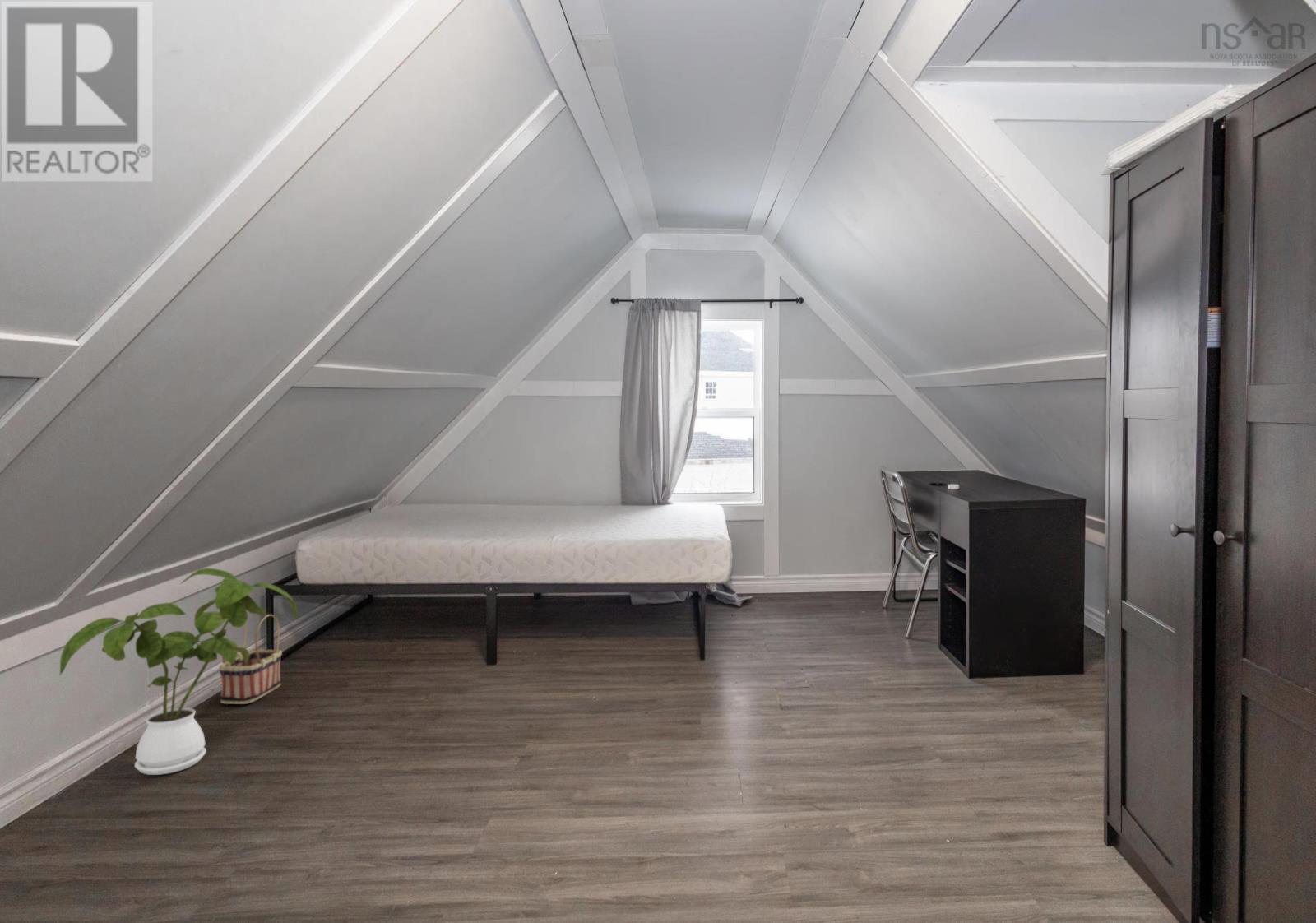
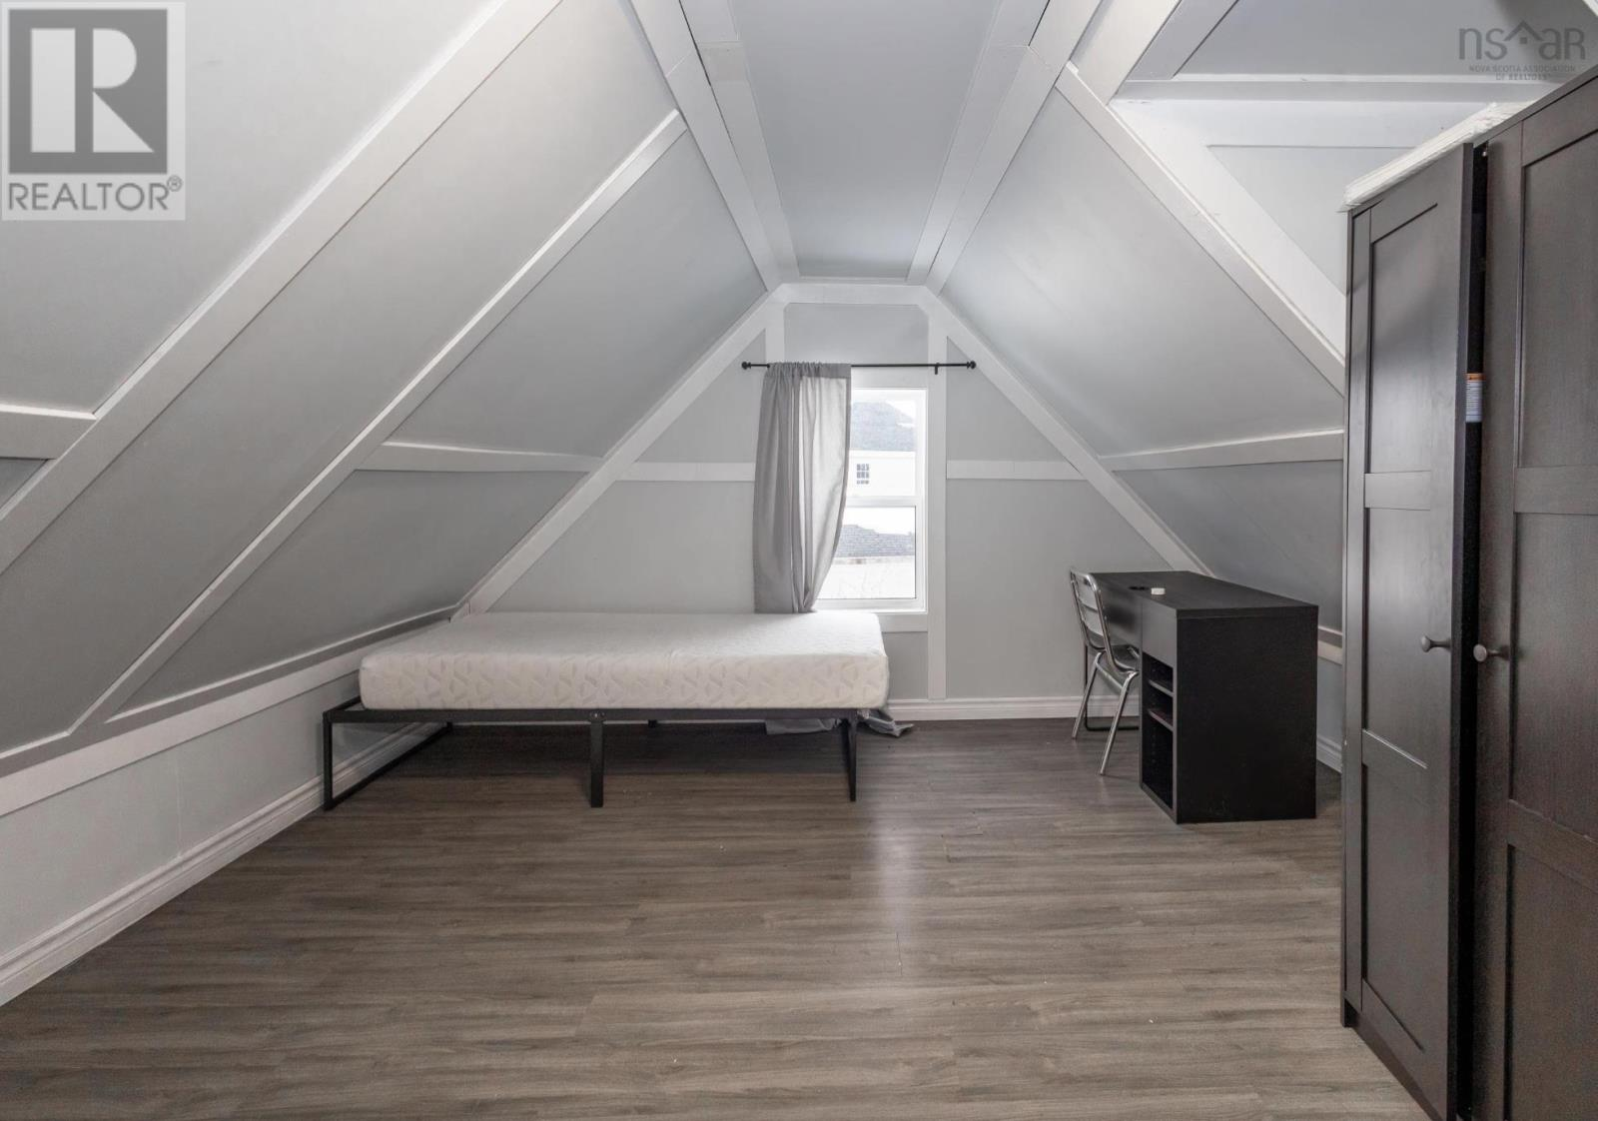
- house plant [58,567,299,776]
- basket [218,614,283,705]
